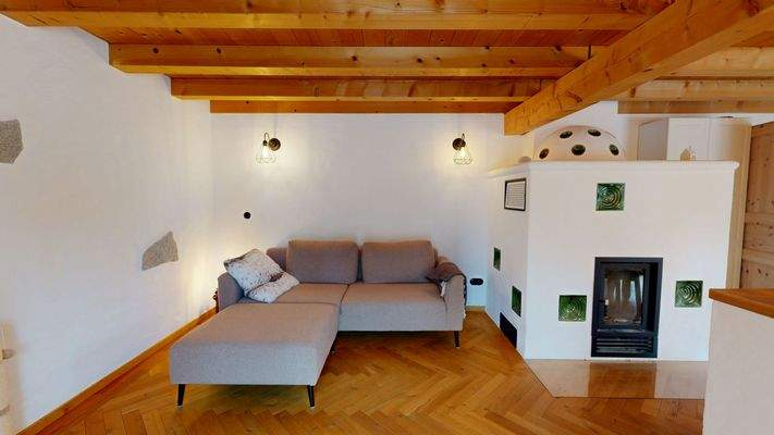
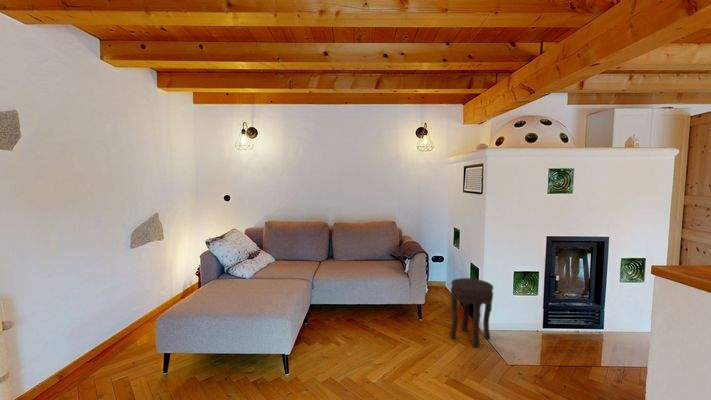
+ side table [449,277,494,348]
